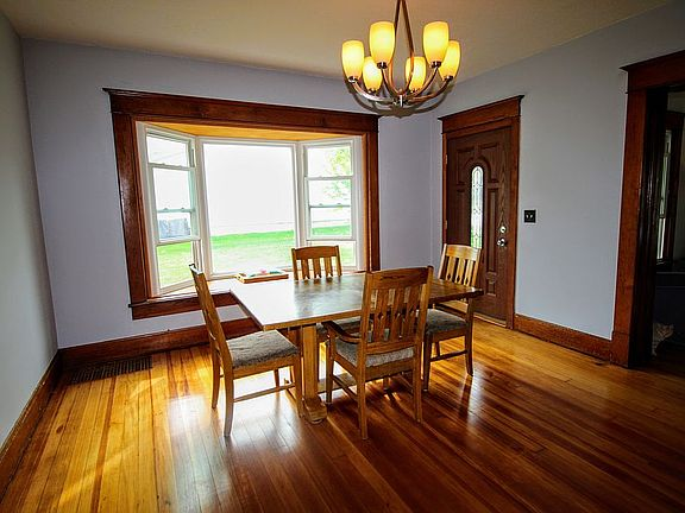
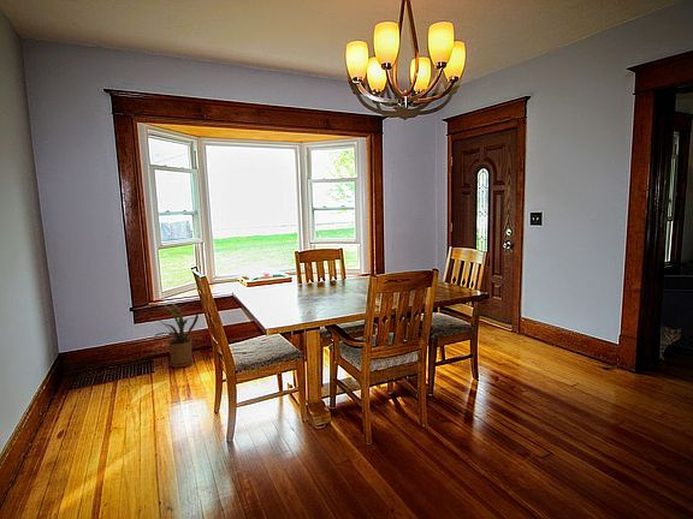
+ house plant [150,303,205,369]
